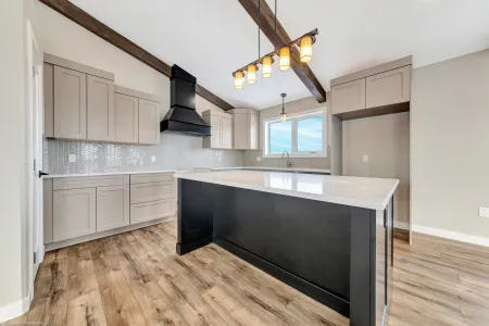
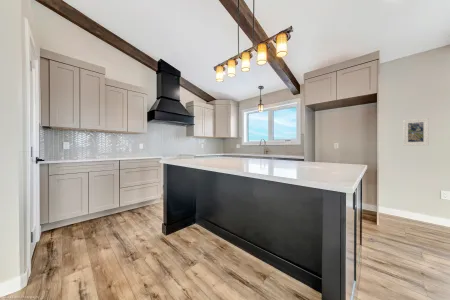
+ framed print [402,117,430,146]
